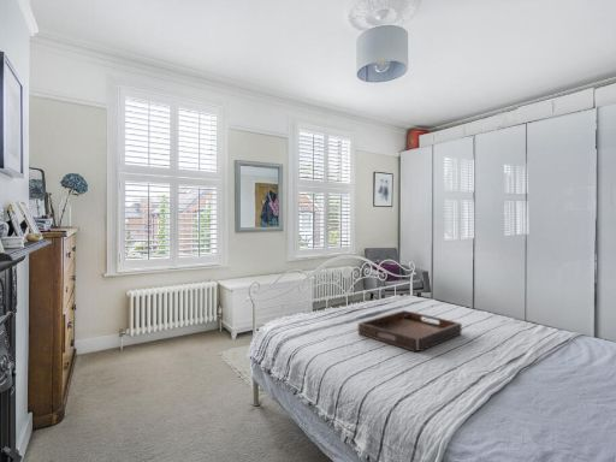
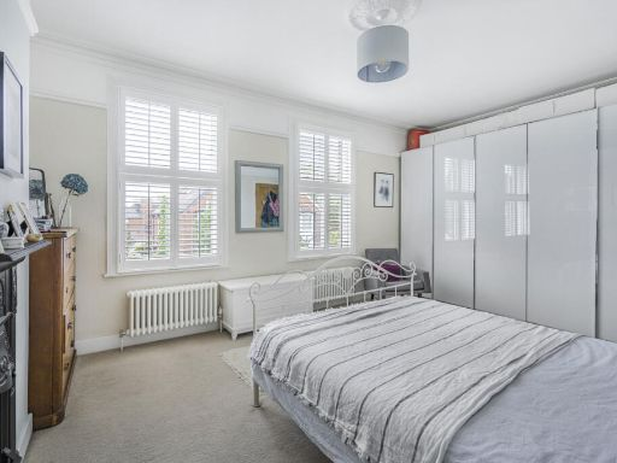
- serving tray [357,309,463,353]
